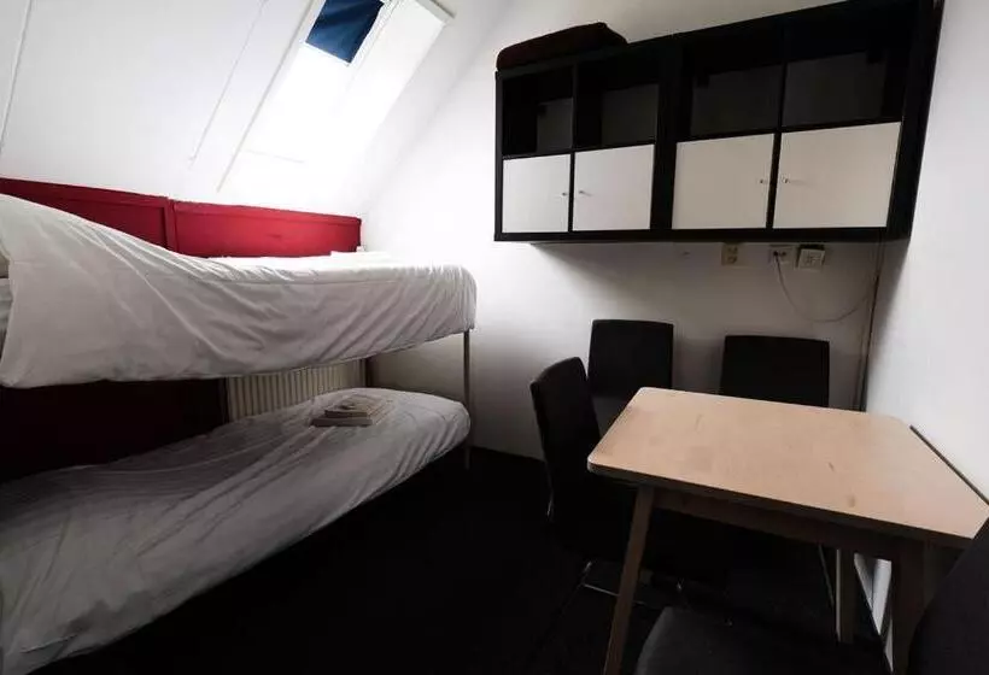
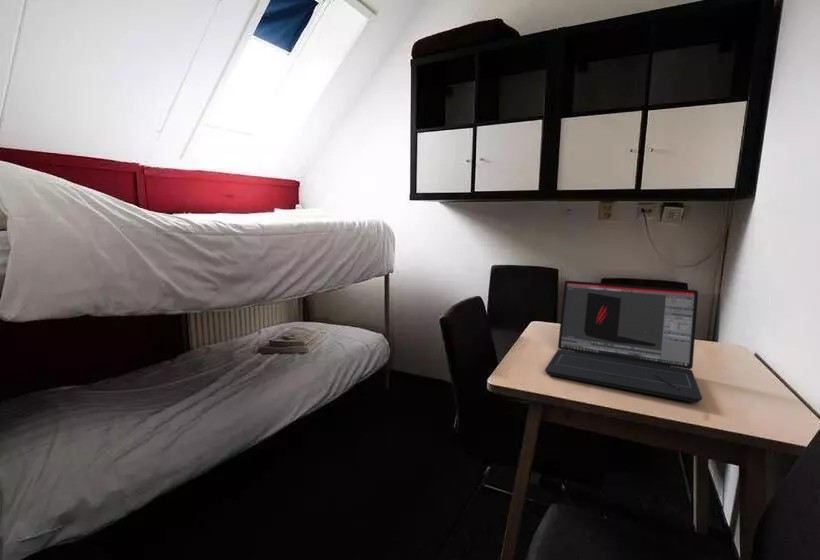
+ laptop [544,280,703,404]
